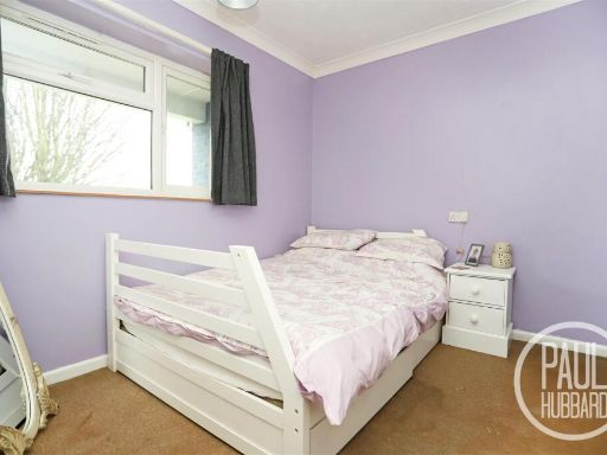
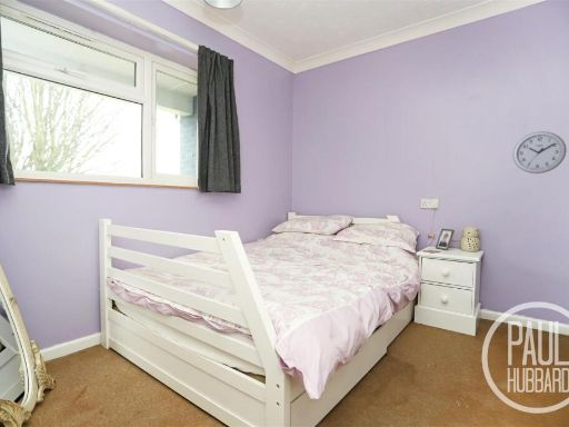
+ wall clock [511,130,568,175]
